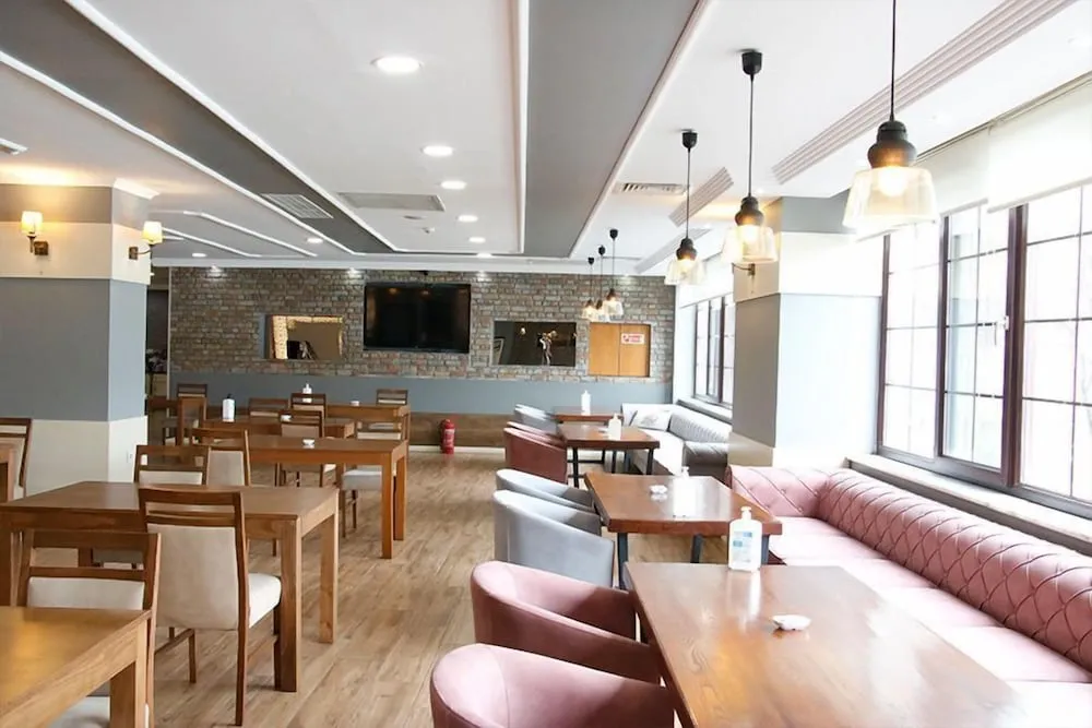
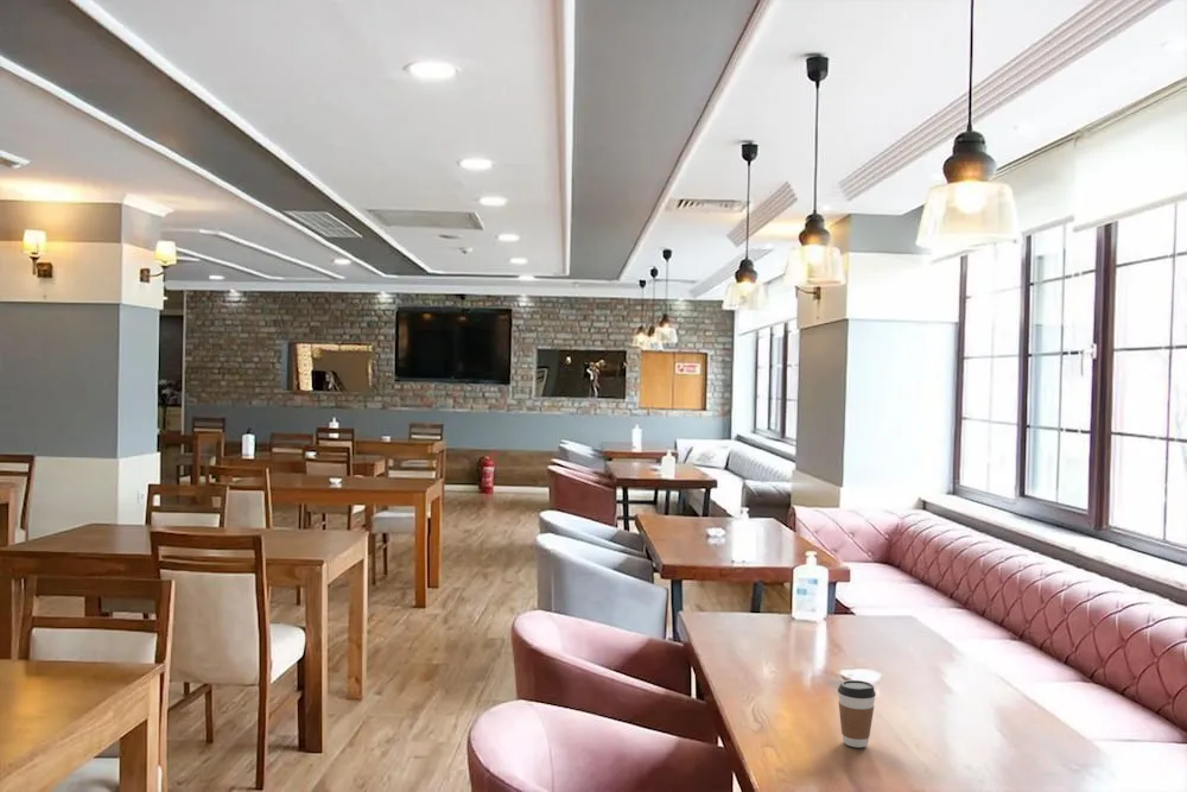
+ coffee cup [837,679,877,748]
